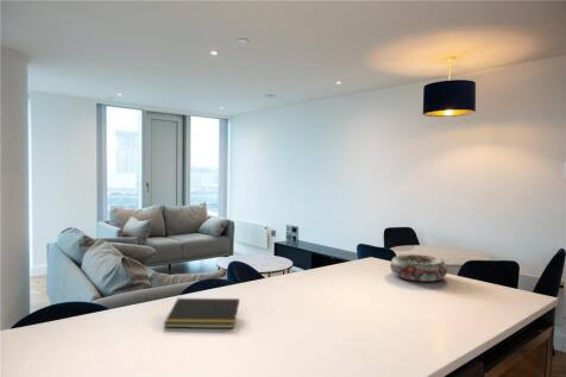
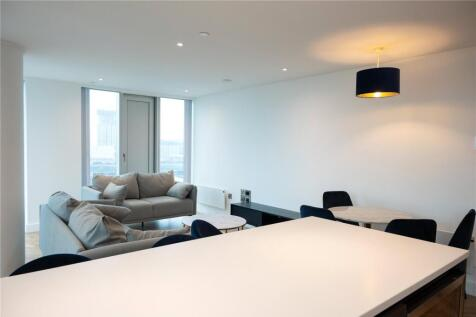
- decorative bowl [389,253,448,282]
- notepad [163,297,240,329]
